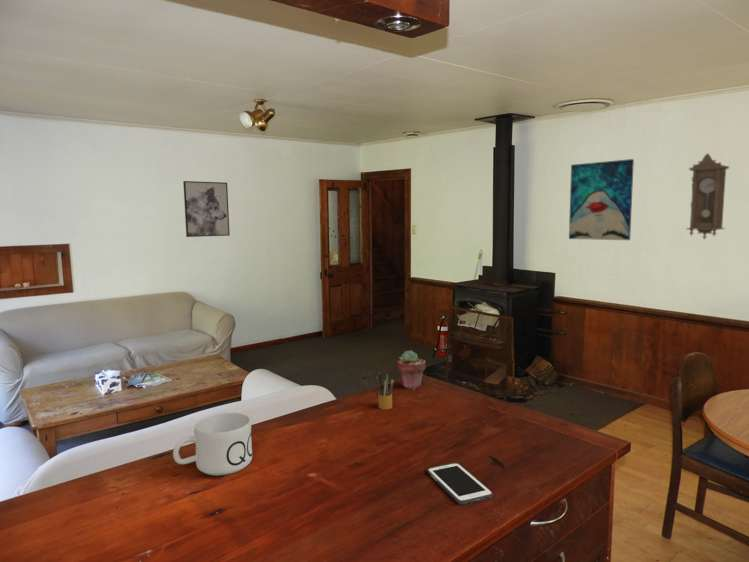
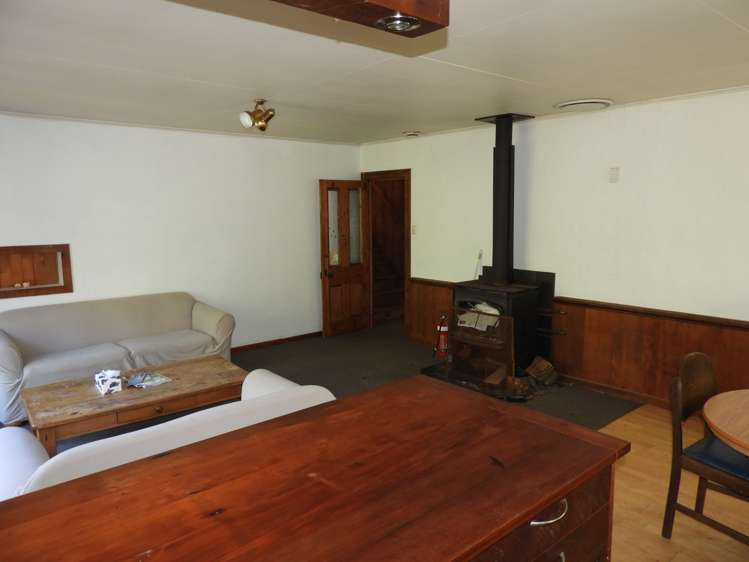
- cell phone [427,462,494,506]
- mug [172,411,253,476]
- potted succulent [397,349,426,390]
- pendulum clock [686,152,730,240]
- pencil box [375,372,395,410]
- wall art [568,158,635,241]
- wall art [182,180,231,238]
